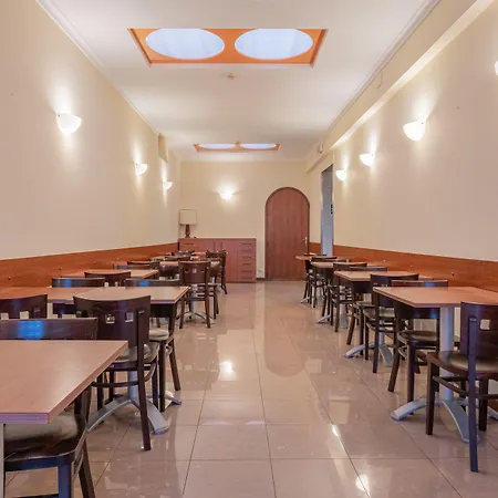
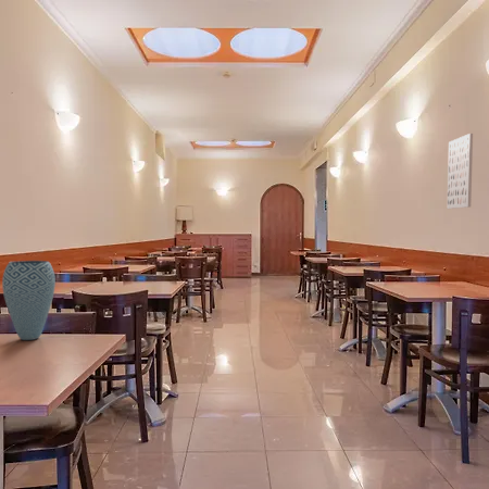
+ vase [1,260,57,341]
+ wall art [446,133,474,210]
